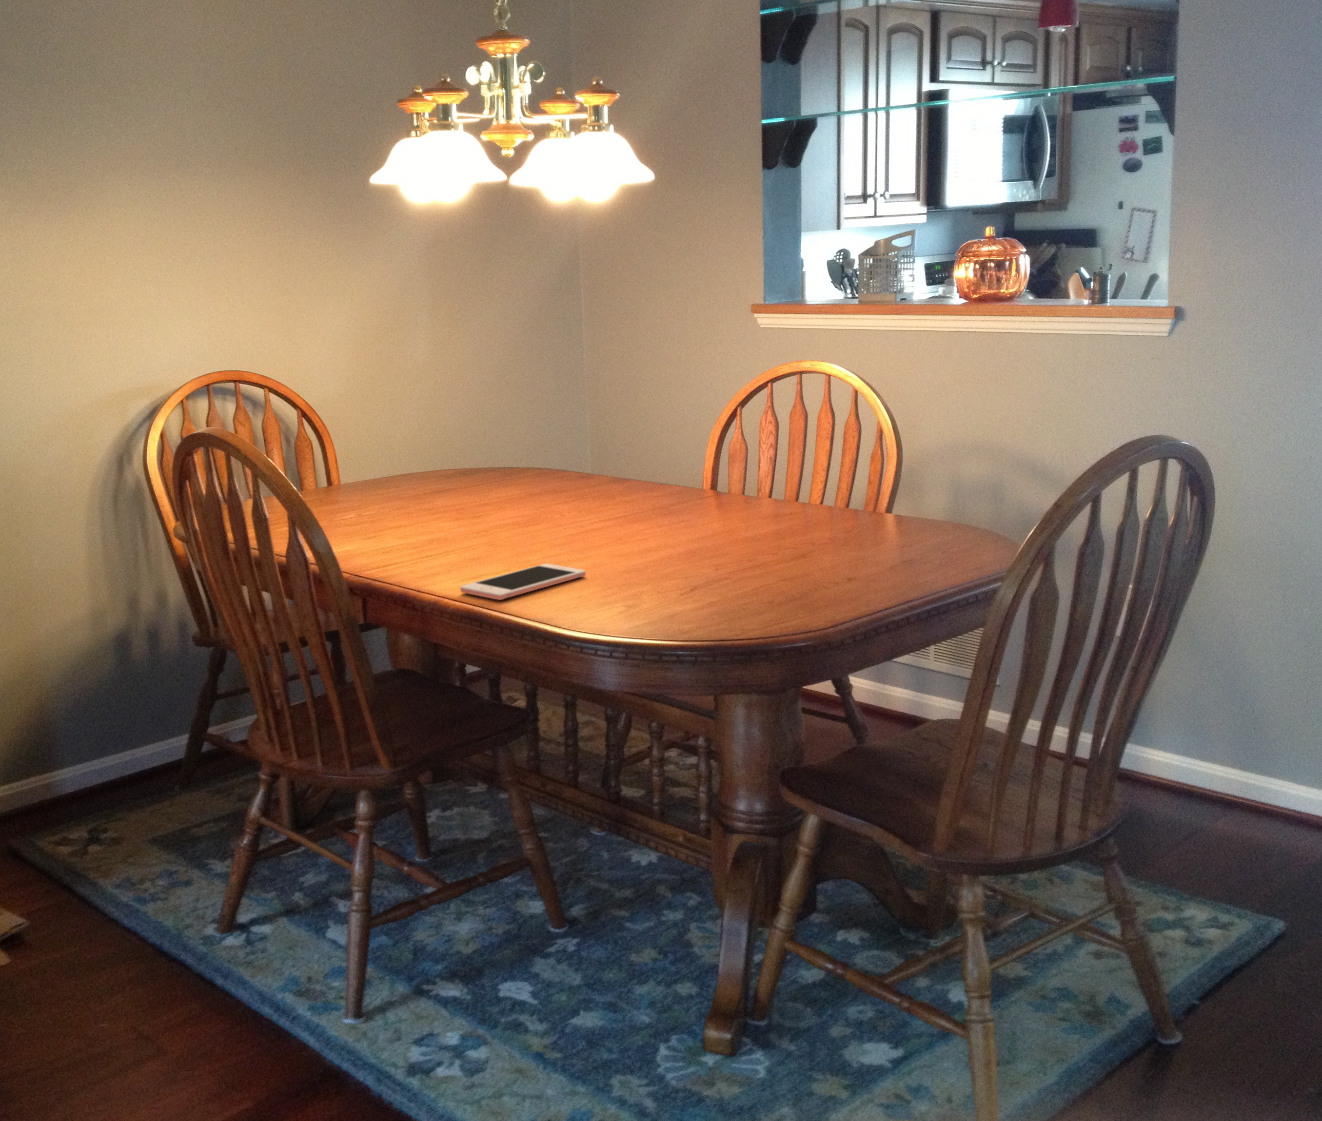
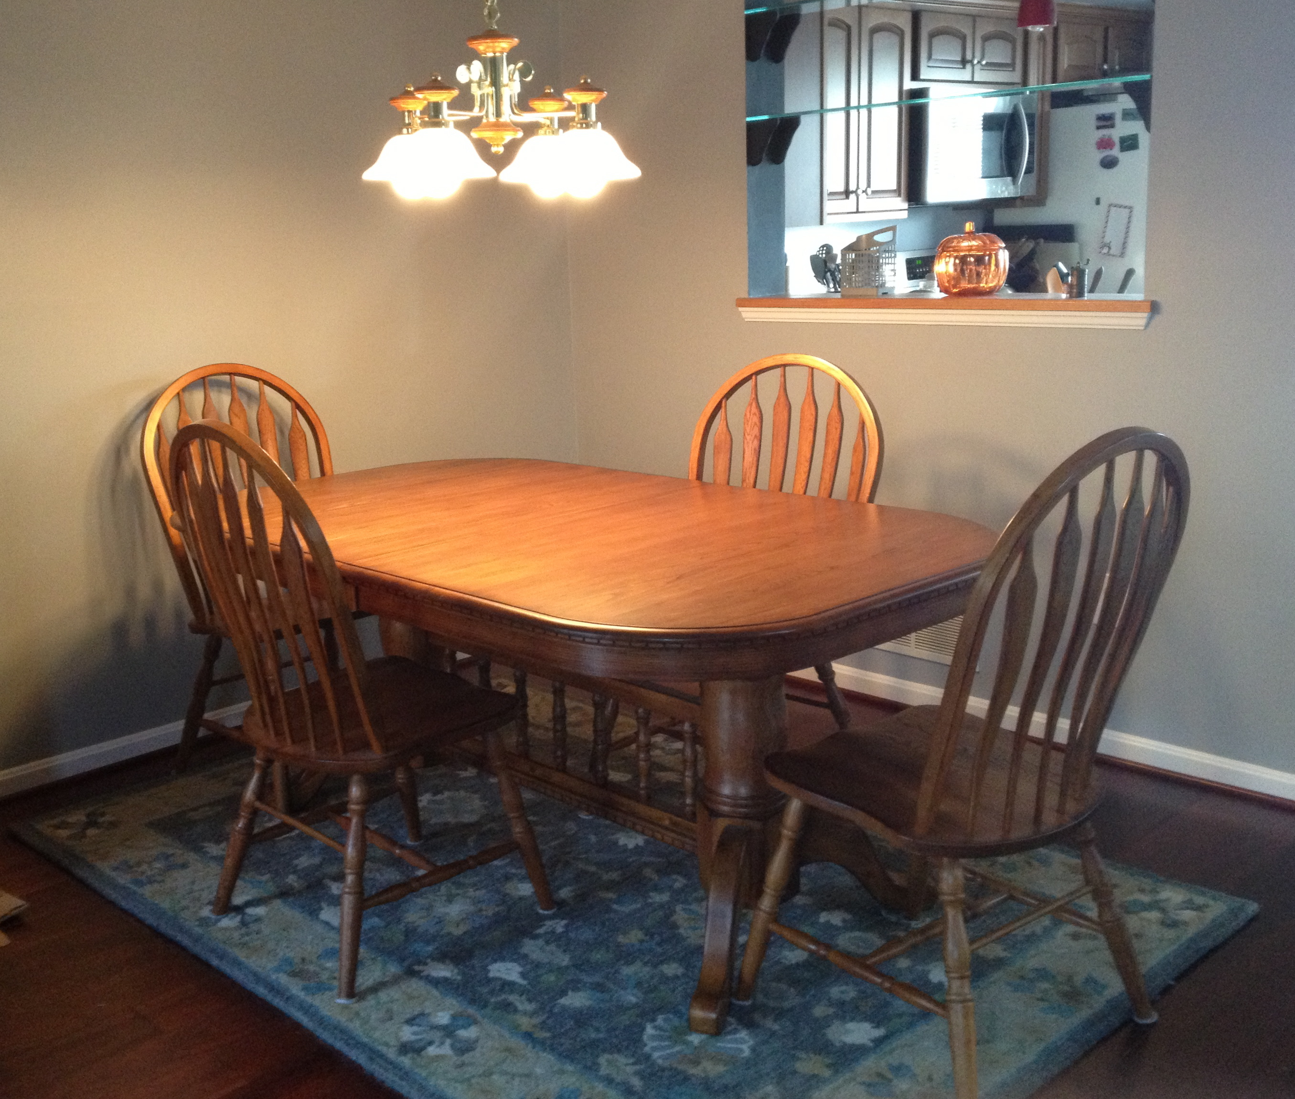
- cell phone [460,564,586,601]
